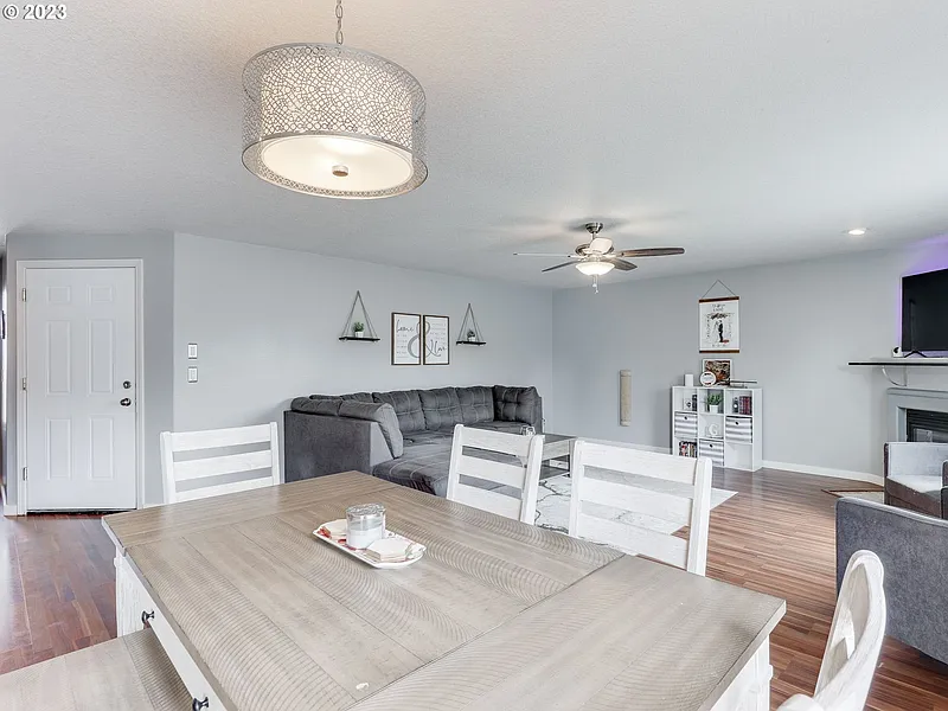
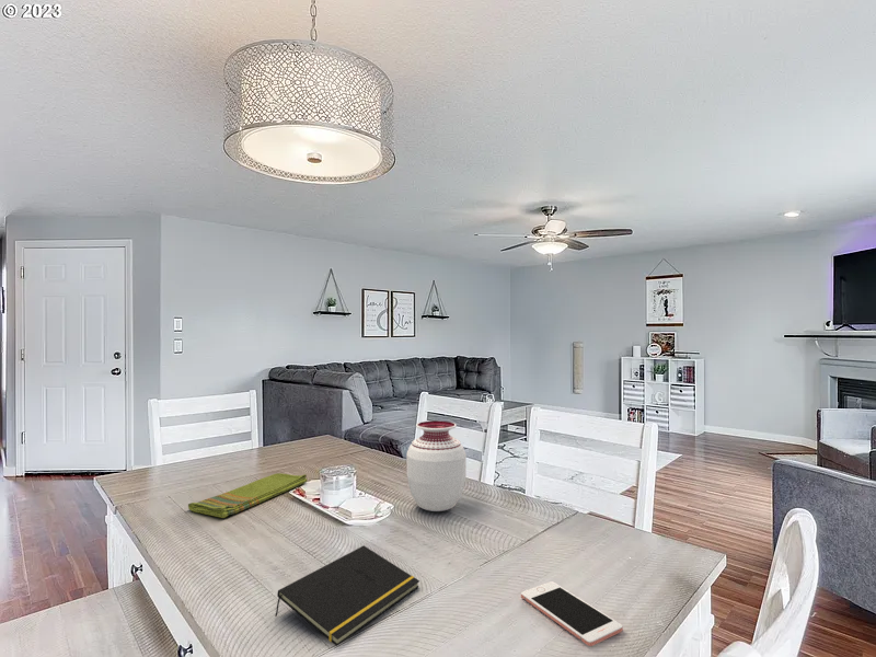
+ cell phone [520,580,624,647]
+ vase [405,419,468,512]
+ dish towel [187,472,308,519]
+ notepad [274,544,420,647]
